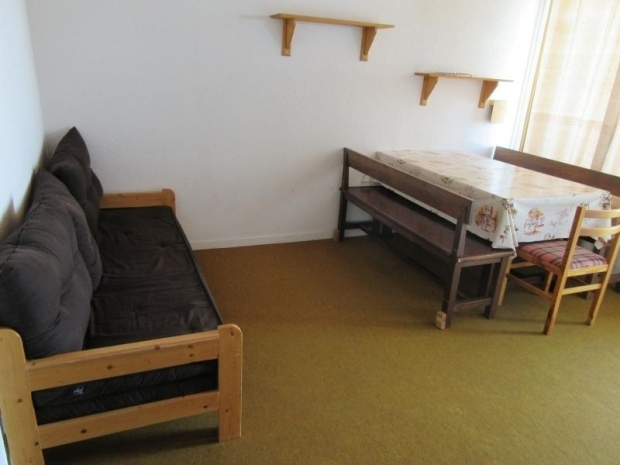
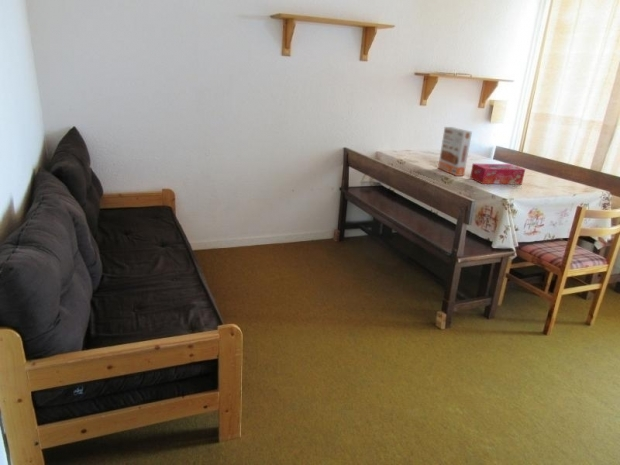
+ cereal box [437,126,473,177]
+ tissue box [469,163,526,185]
